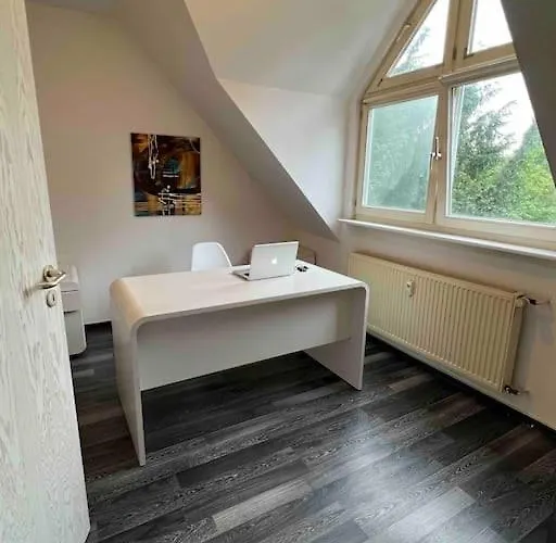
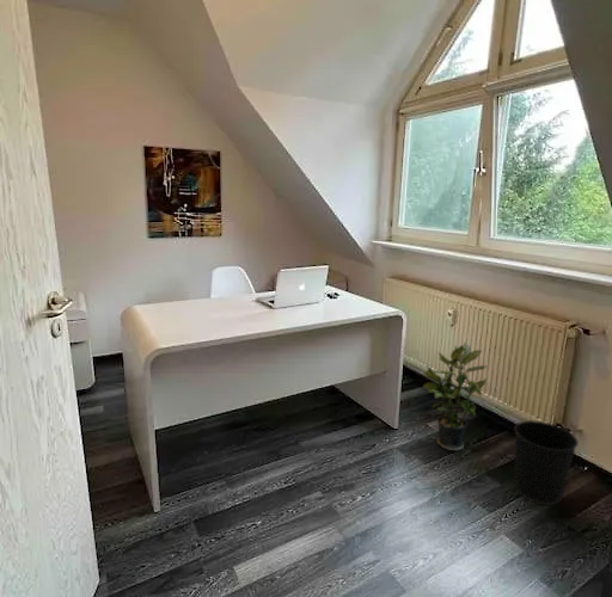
+ potted plant [422,340,488,451]
+ wastebasket [513,419,580,506]
